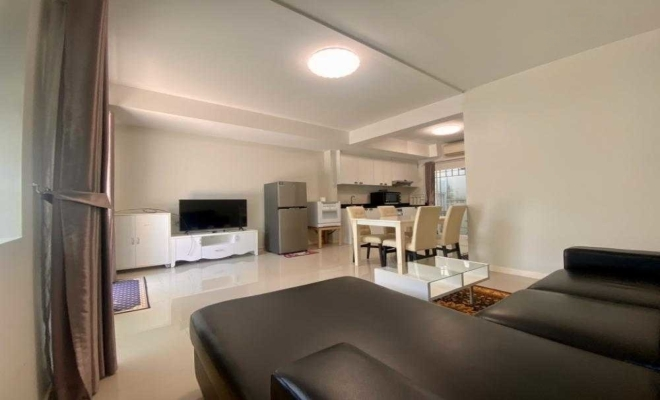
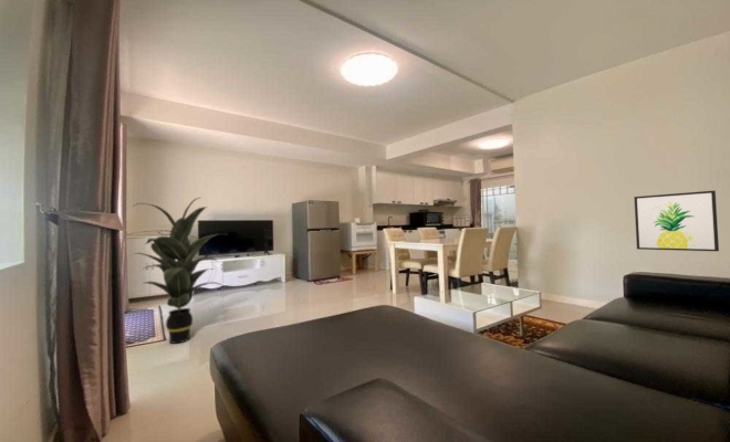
+ indoor plant [132,197,227,345]
+ wall art [633,190,720,252]
